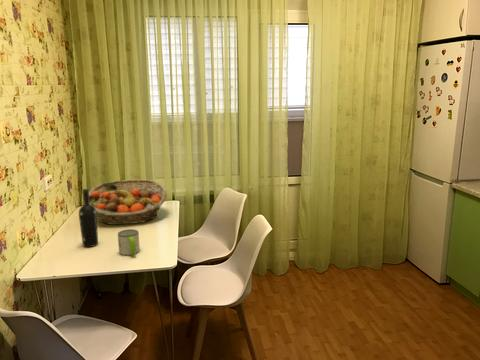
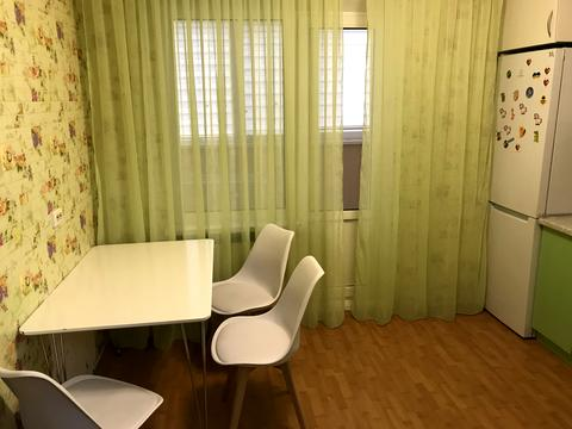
- fruit basket [89,178,168,226]
- mug [117,228,141,256]
- wine bottle [78,188,99,248]
